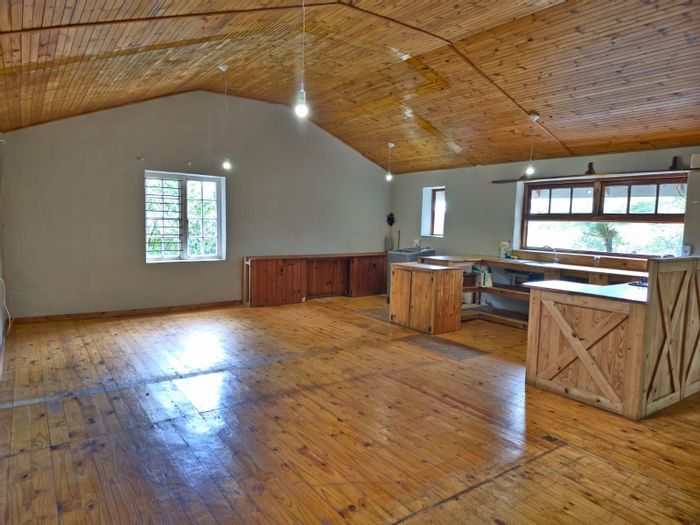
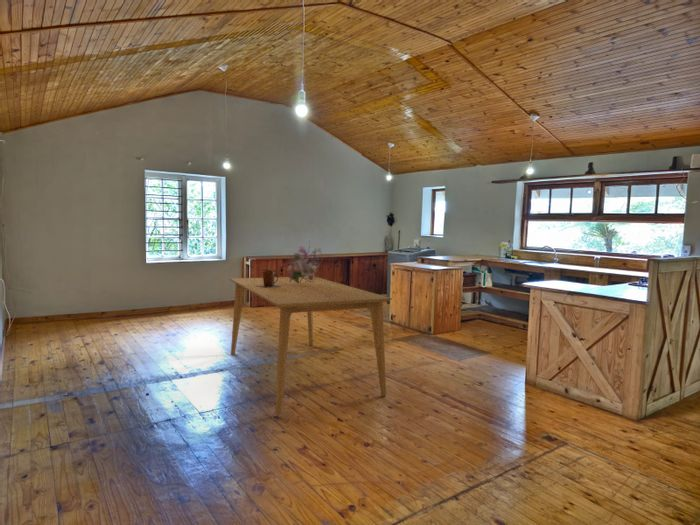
+ bouquet [285,241,323,284]
+ dining table [229,276,393,415]
+ ceramic jug [257,269,281,288]
